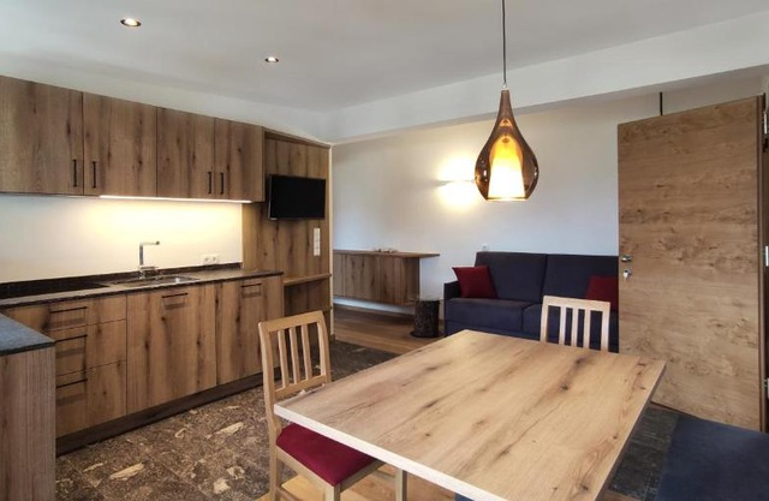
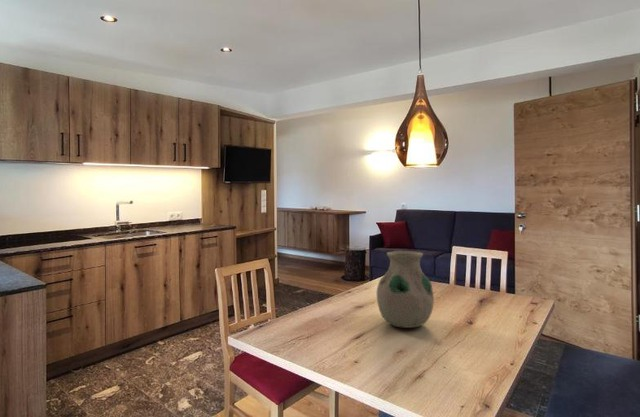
+ vase [376,250,435,329]
